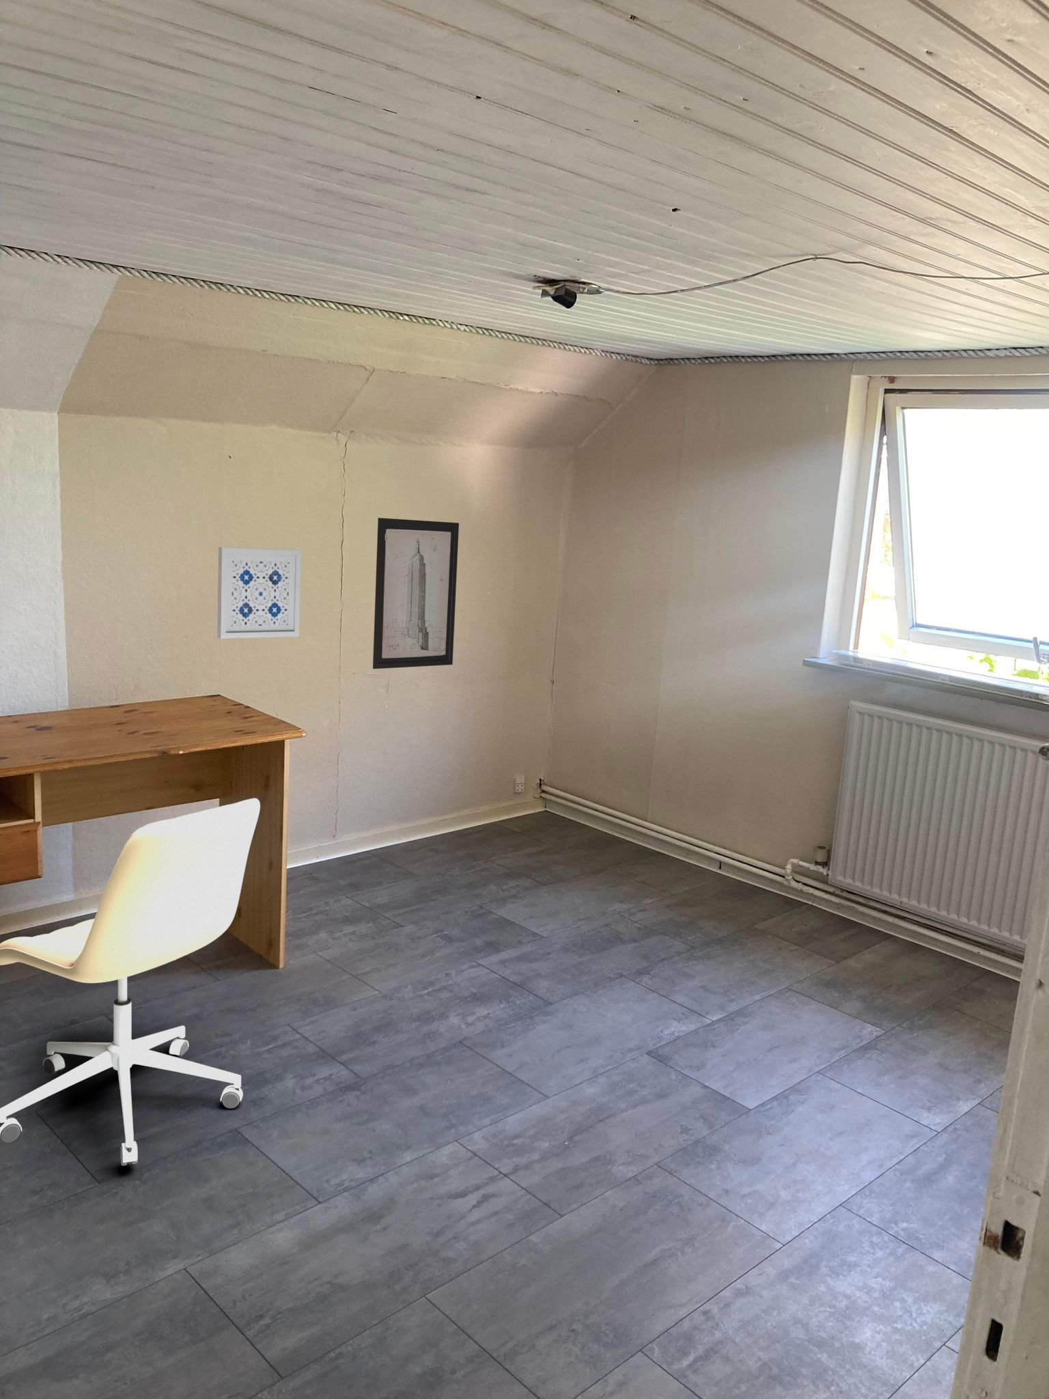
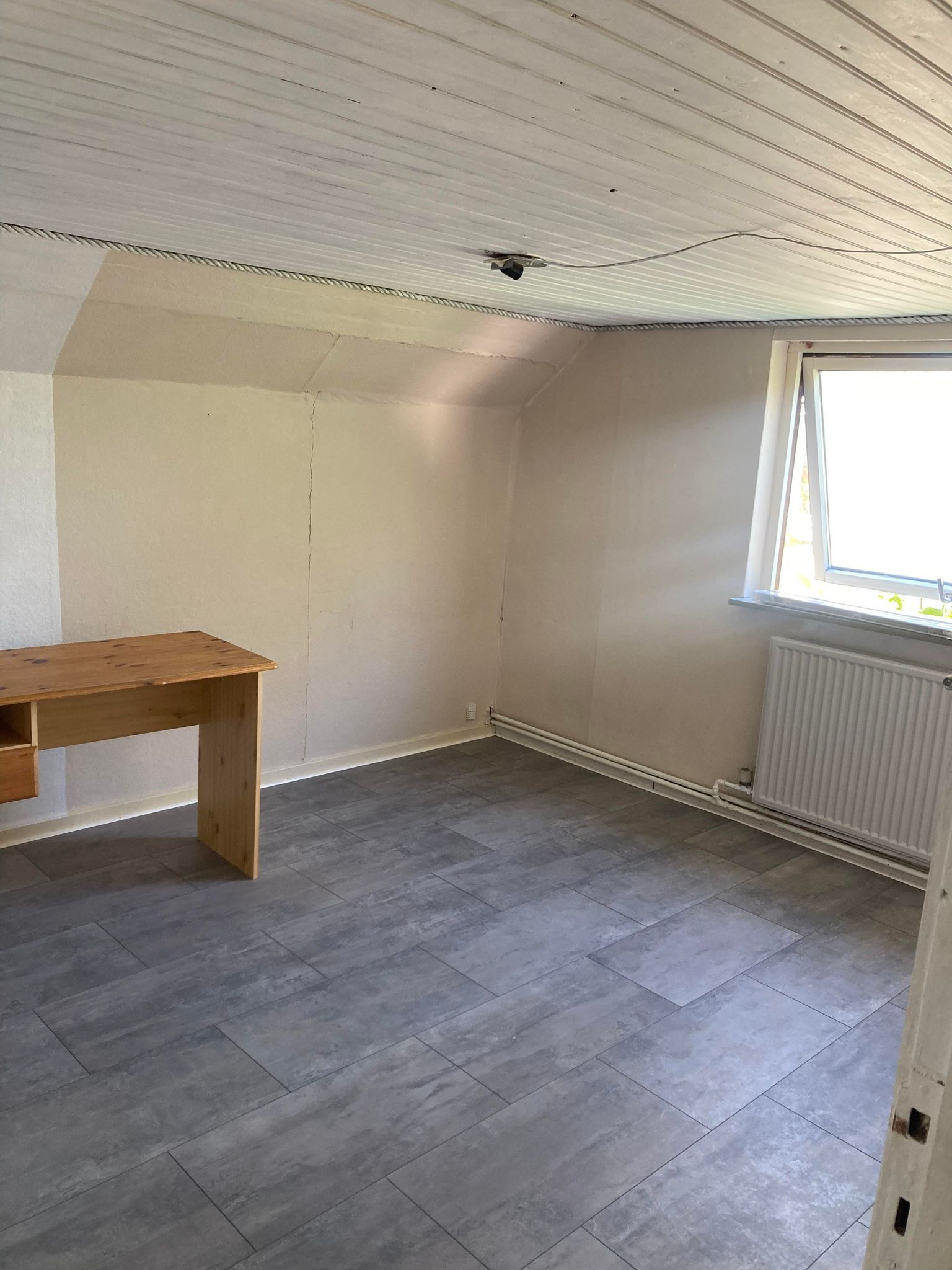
- wall art [372,517,459,670]
- wall art [216,546,302,639]
- office chair [0,798,261,1167]
